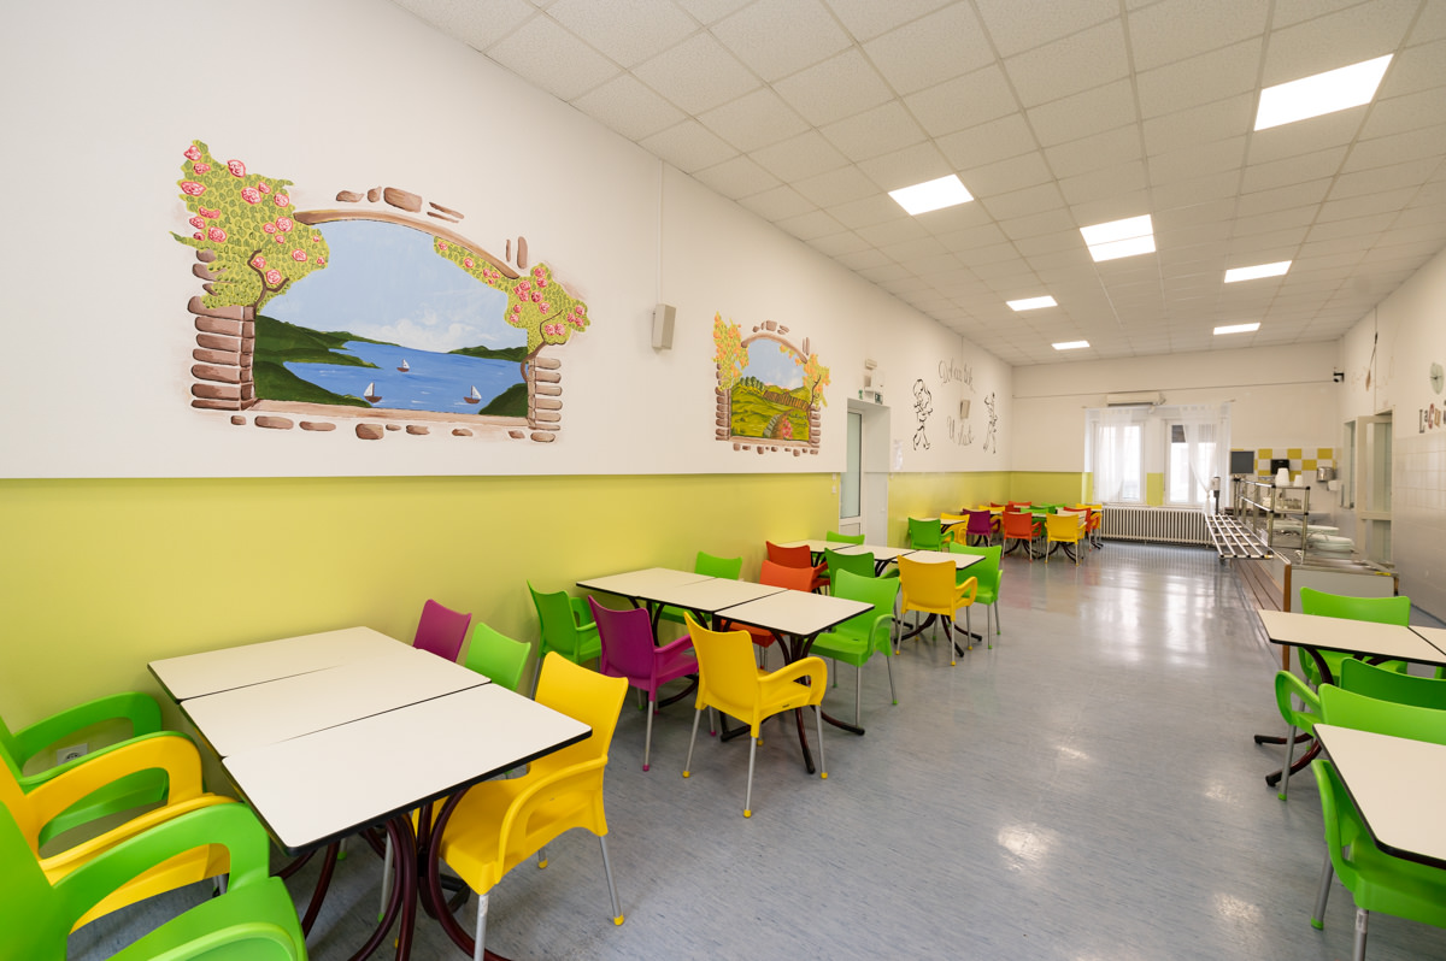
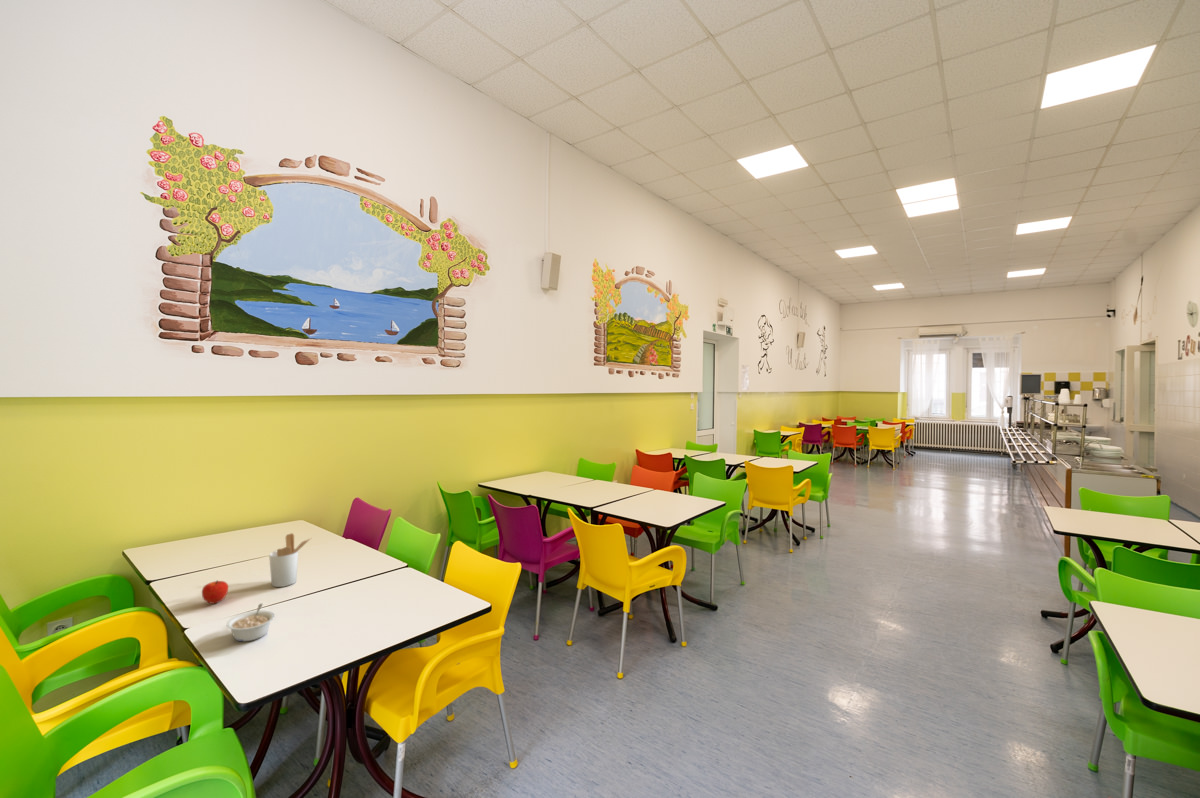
+ utensil holder [268,532,311,588]
+ legume [225,603,276,642]
+ fruit [201,579,229,605]
